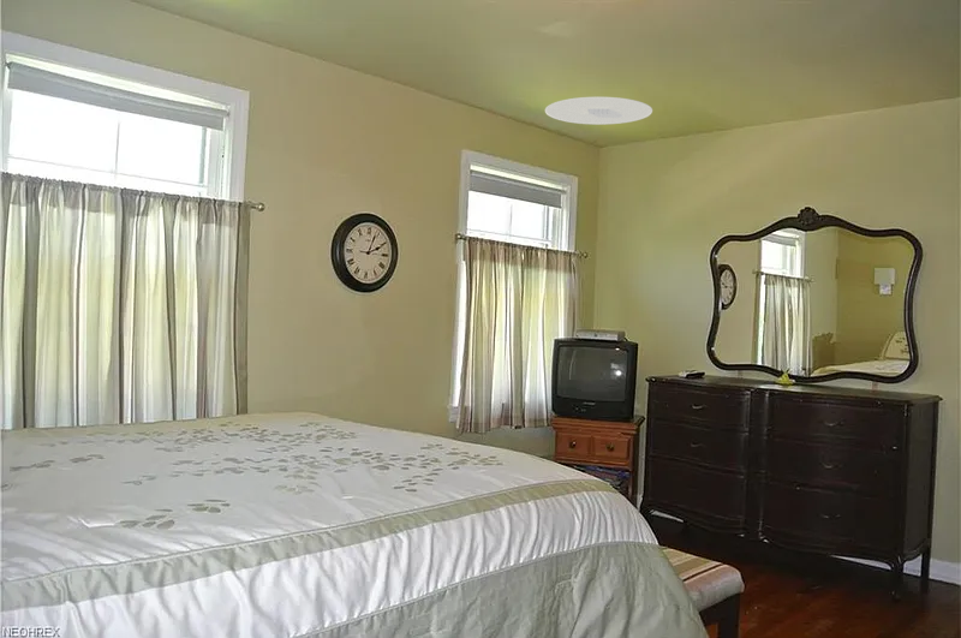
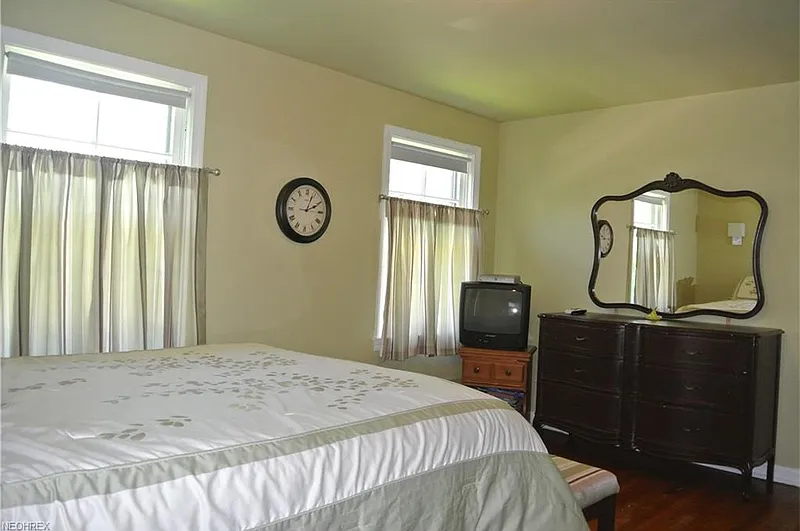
- ceiling light [544,96,653,126]
